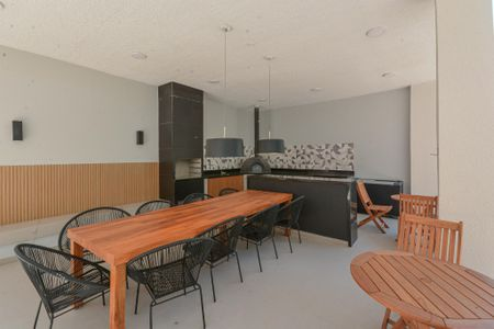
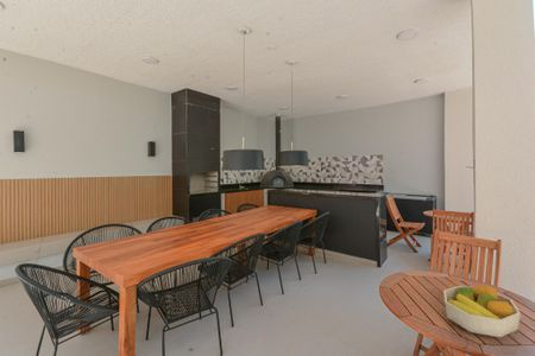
+ fruit bowl [442,284,522,338]
